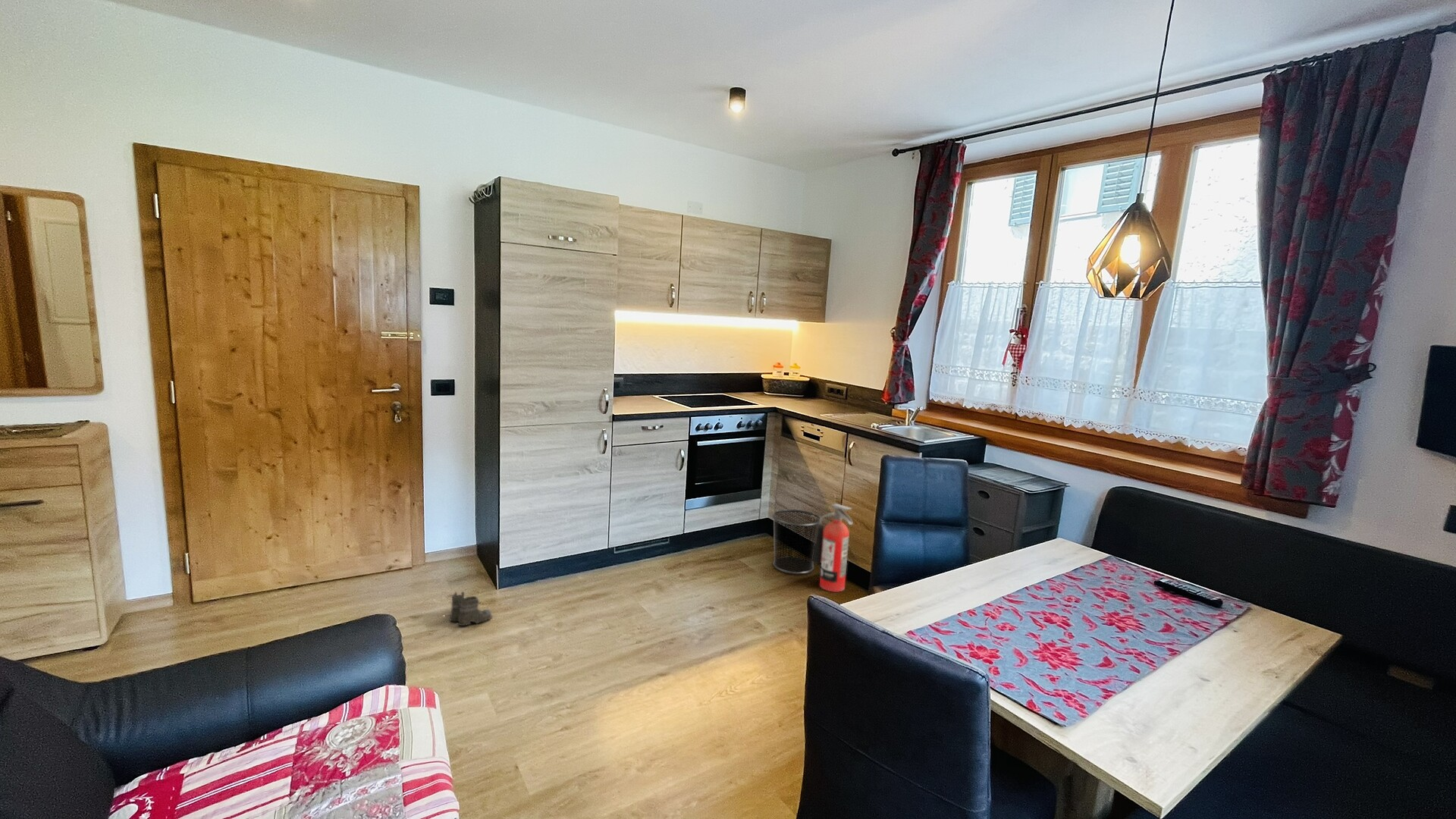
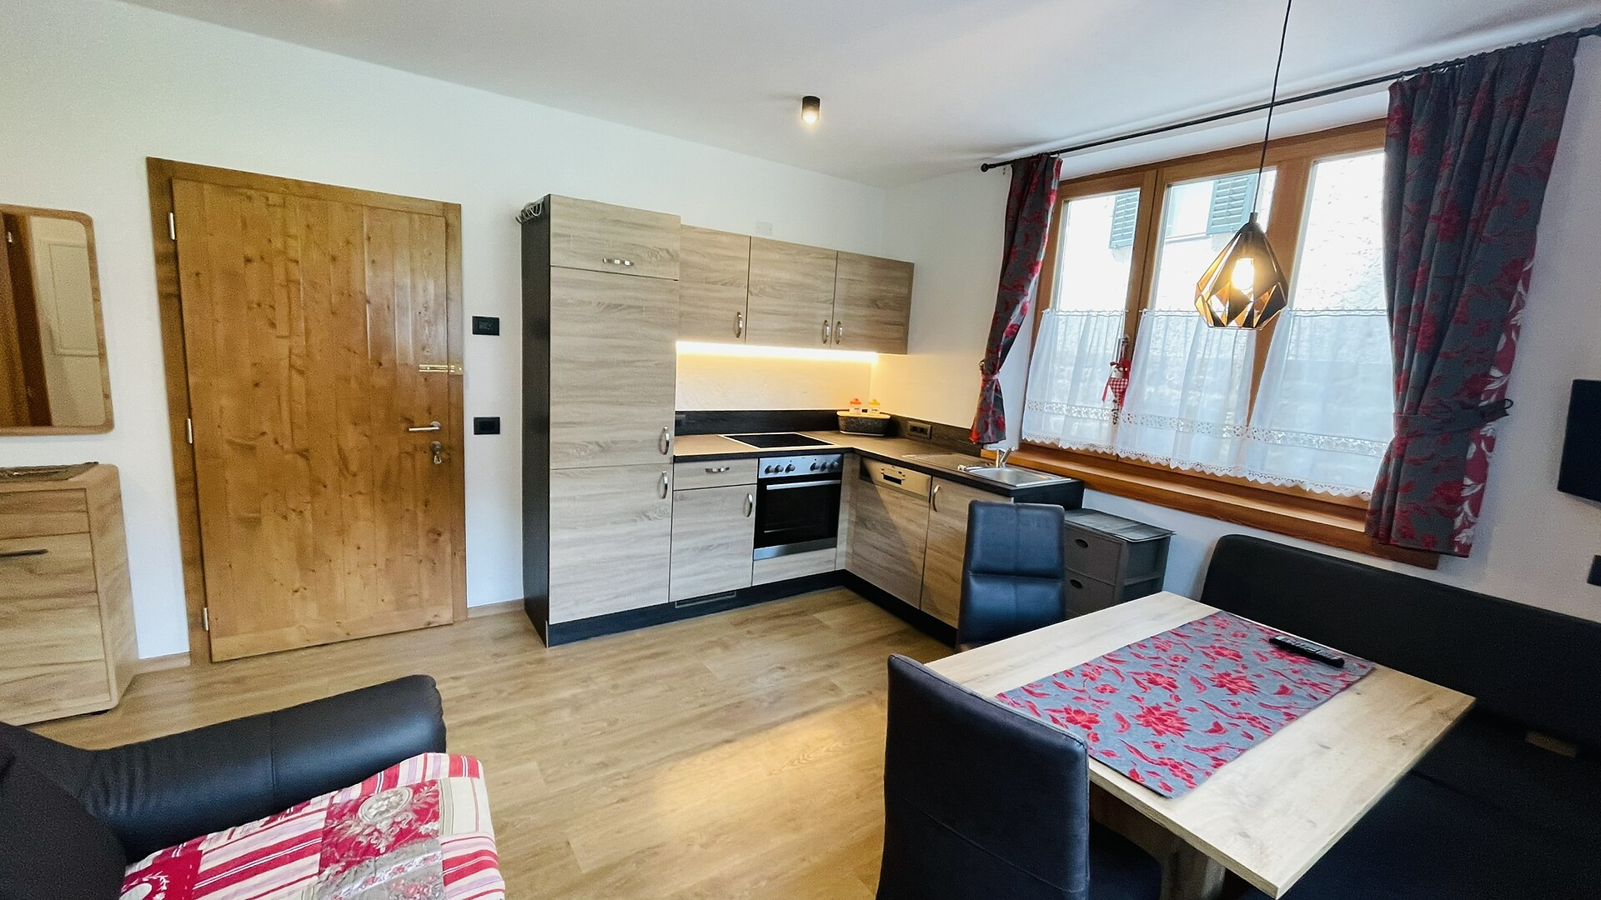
- boots [446,591,492,629]
- fire extinguisher [811,503,854,592]
- waste bin [772,509,821,575]
